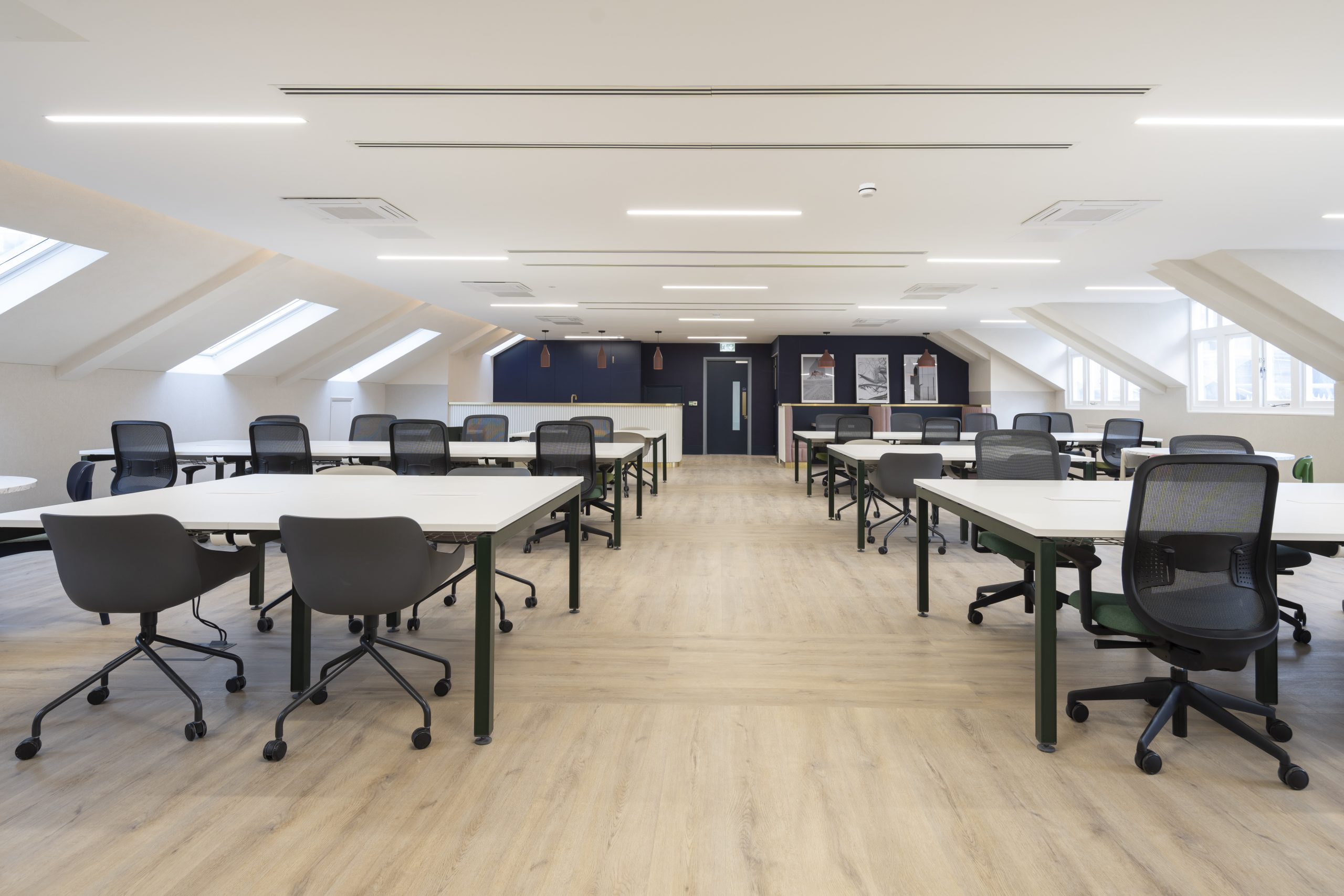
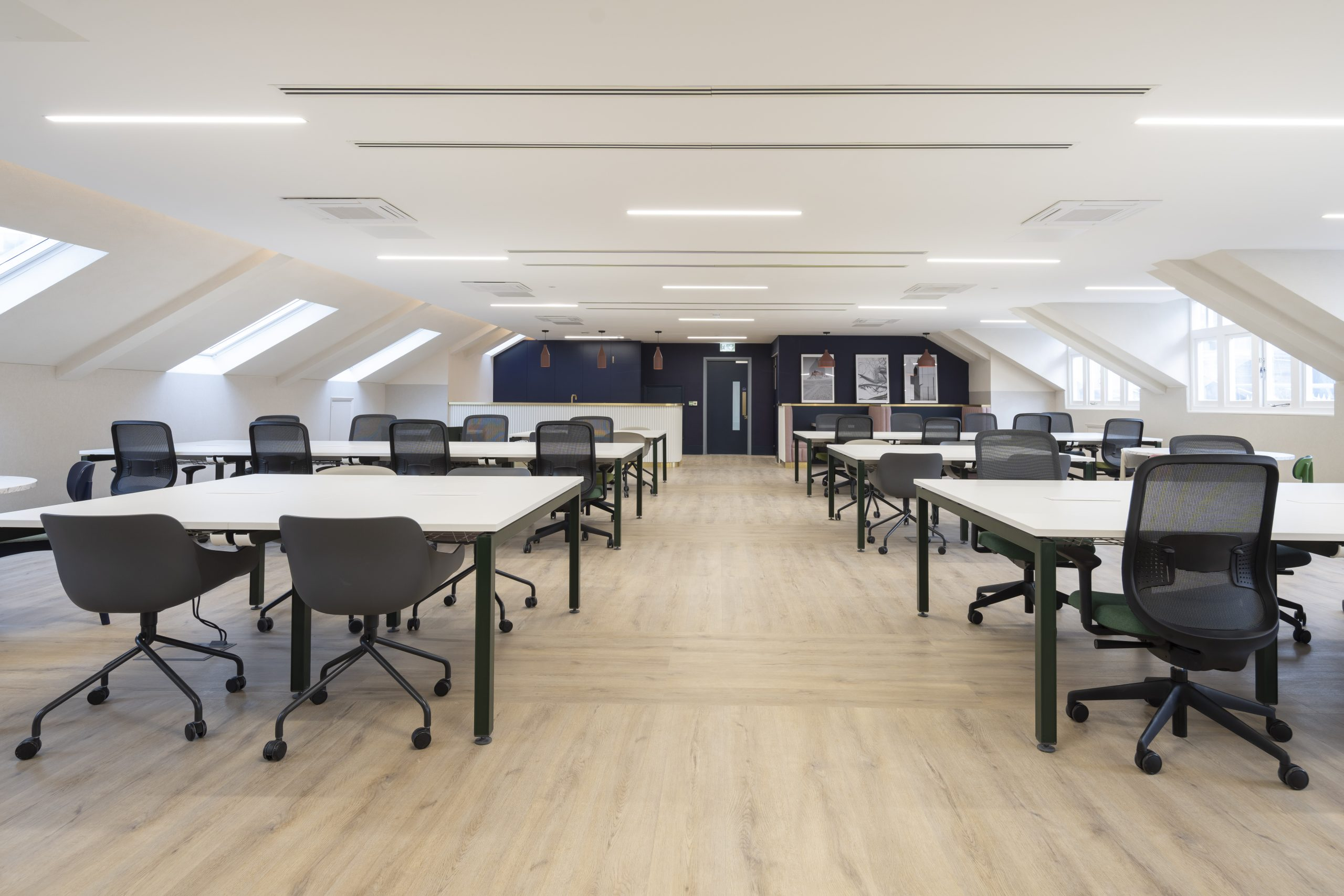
- smoke detector [858,182,877,198]
